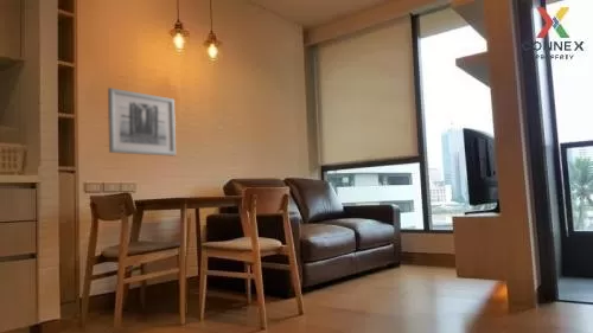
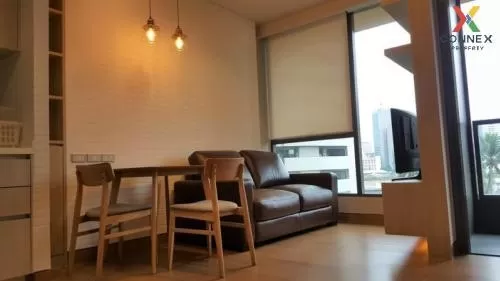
- wall art [107,87,177,158]
